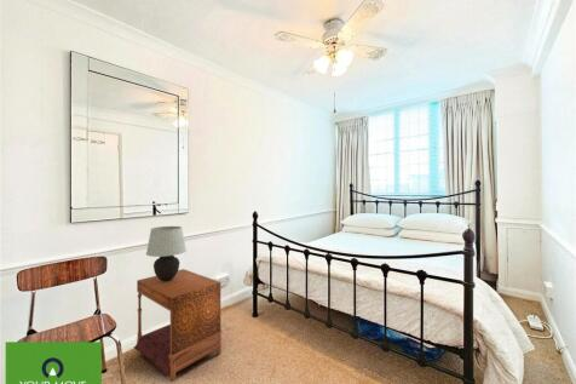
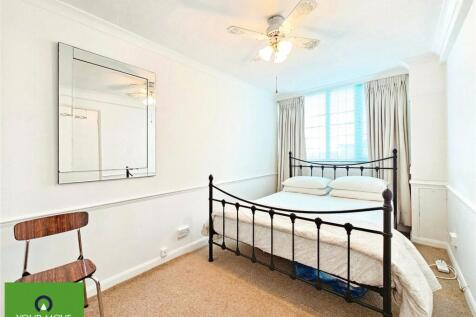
- table lamp [145,225,188,281]
- canopy bed [133,268,223,383]
